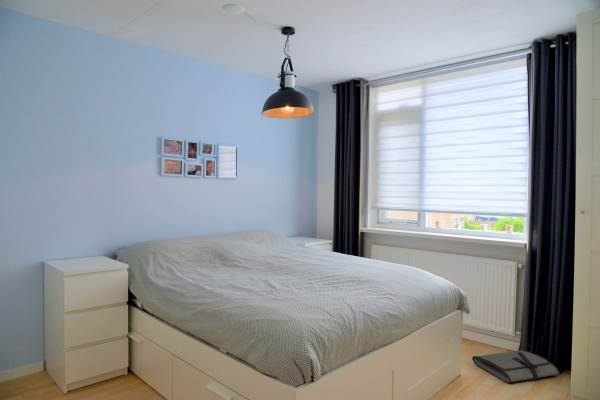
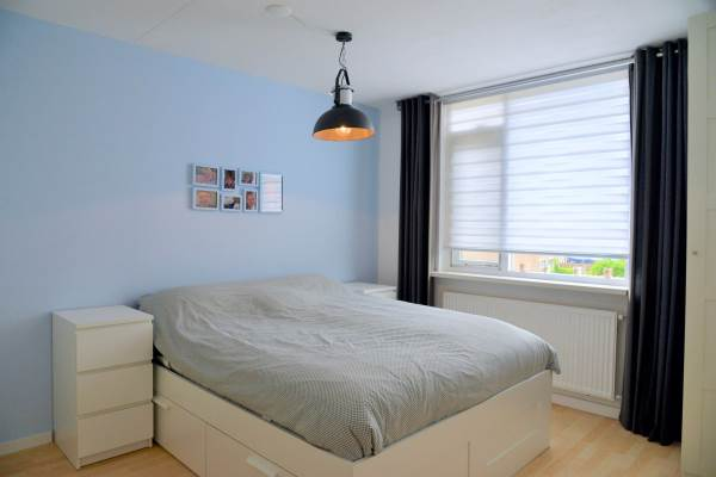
- tool roll [471,349,561,384]
